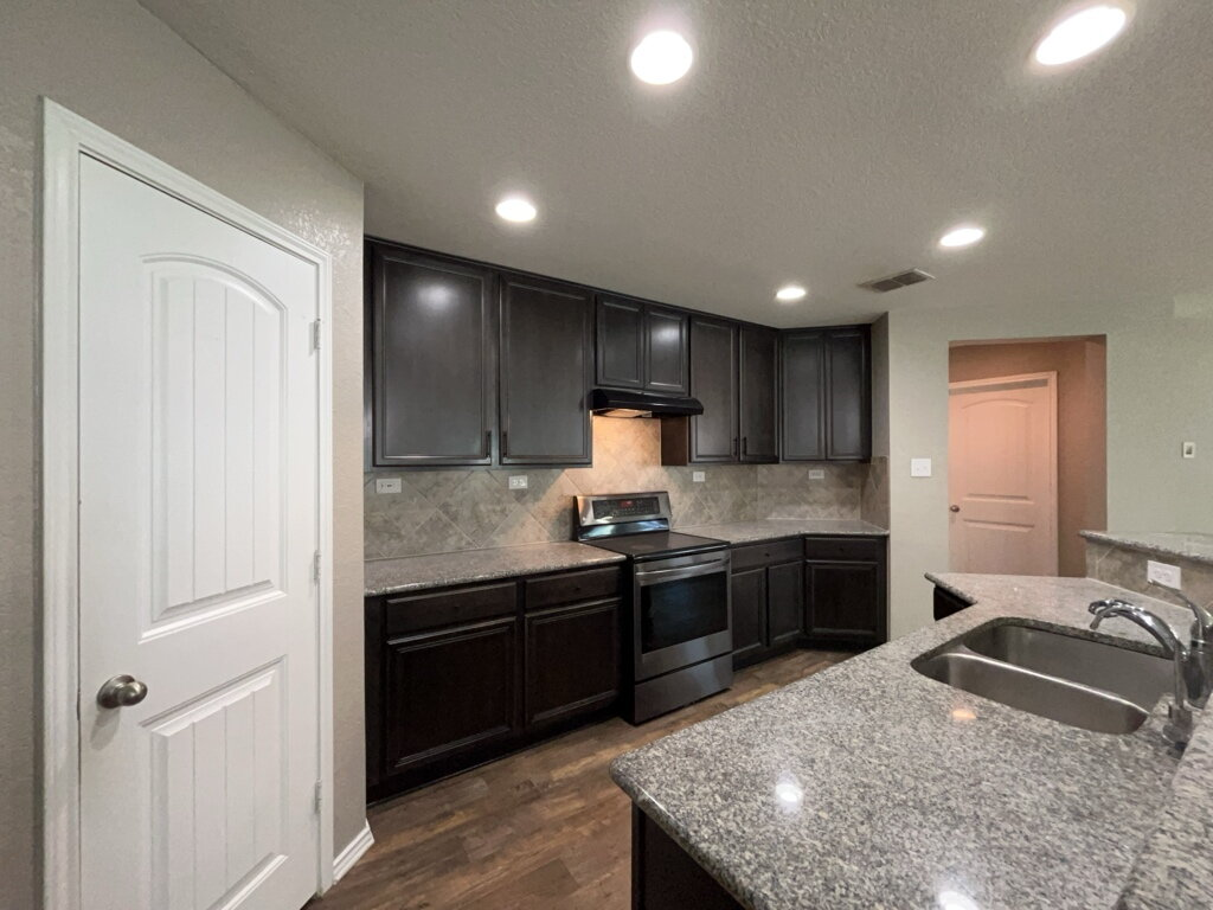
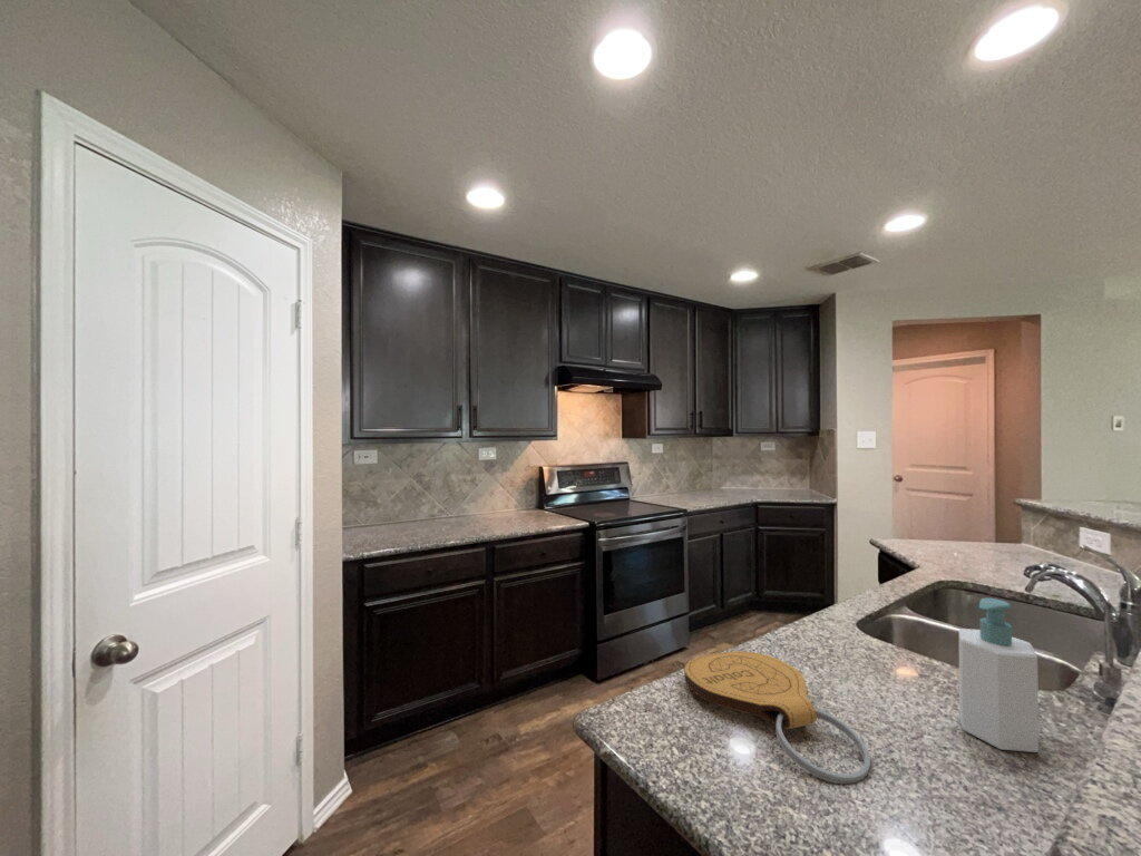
+ soap bottle [958,596,1040,753]
+ key chain [683,650,871,785]
